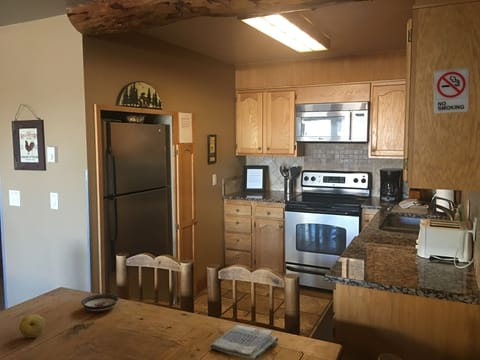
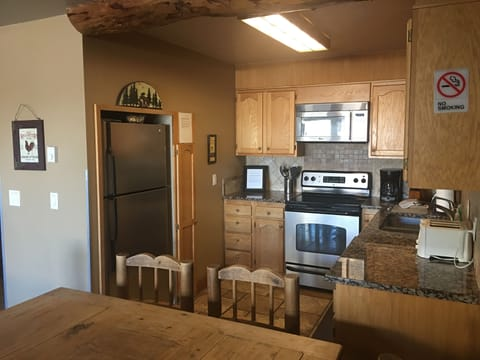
- saucer [80,293,120,312]
- dish towel [210,324,279,360]
- fruit [18,313,46,339]
